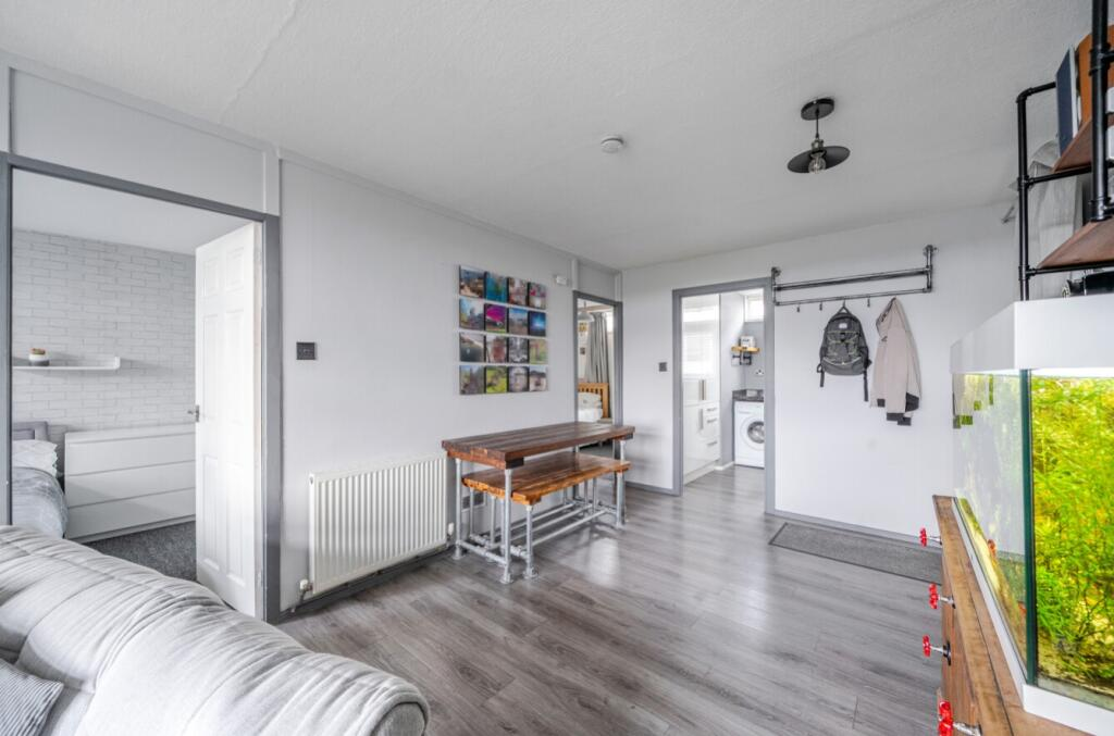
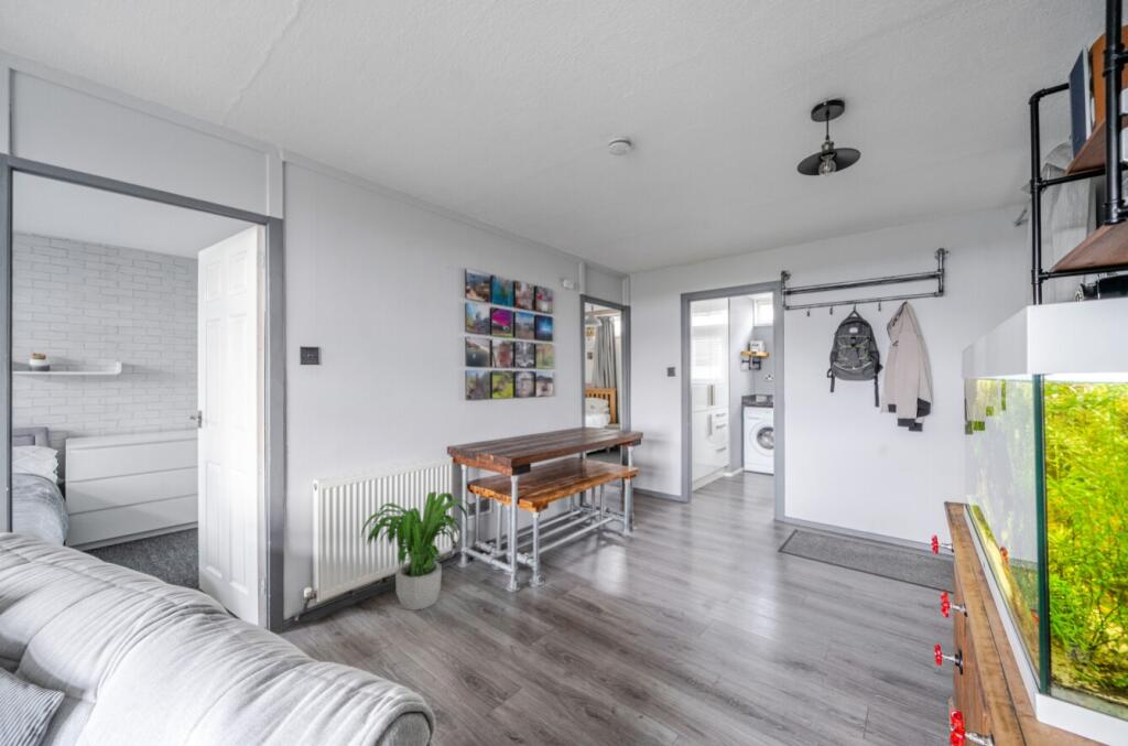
+ potted plant [359,490,477,612]
